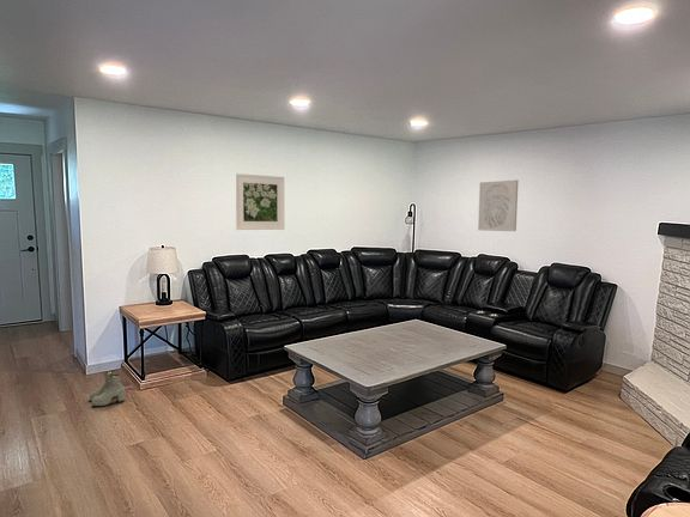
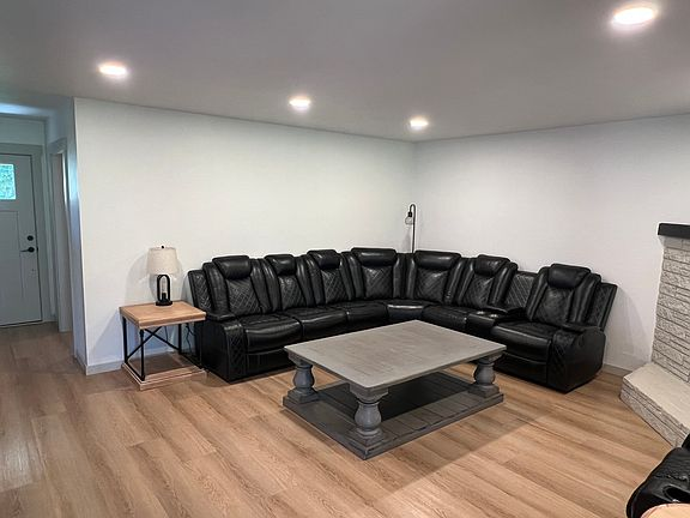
- wall art [477,178,520,232]
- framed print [234,172,285,231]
- boots [87,370,126,407]
